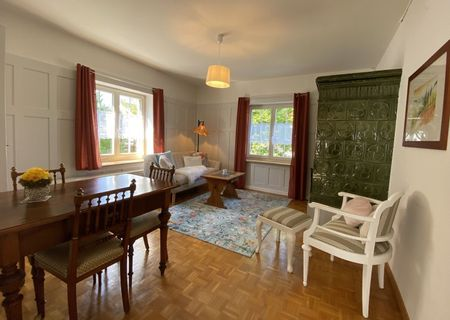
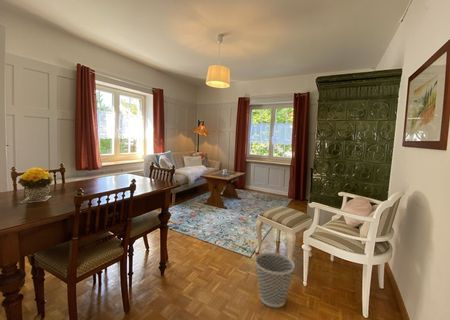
+ wastebasket [254,251,296,308]
